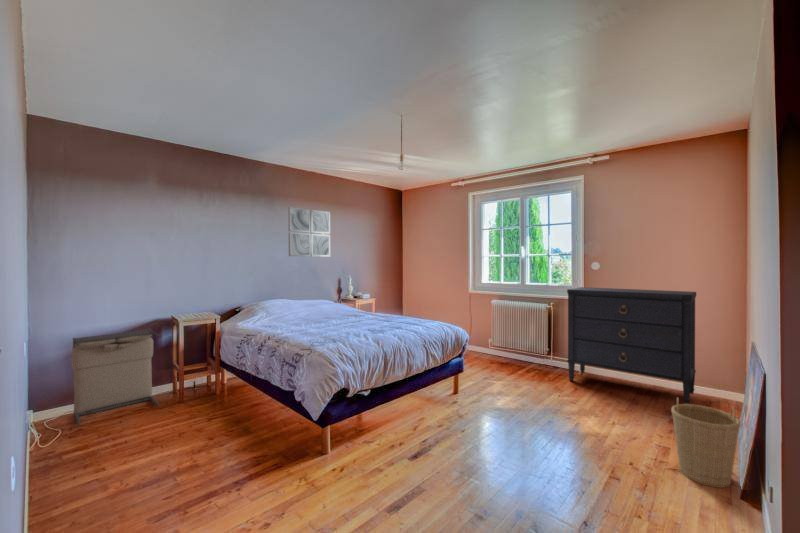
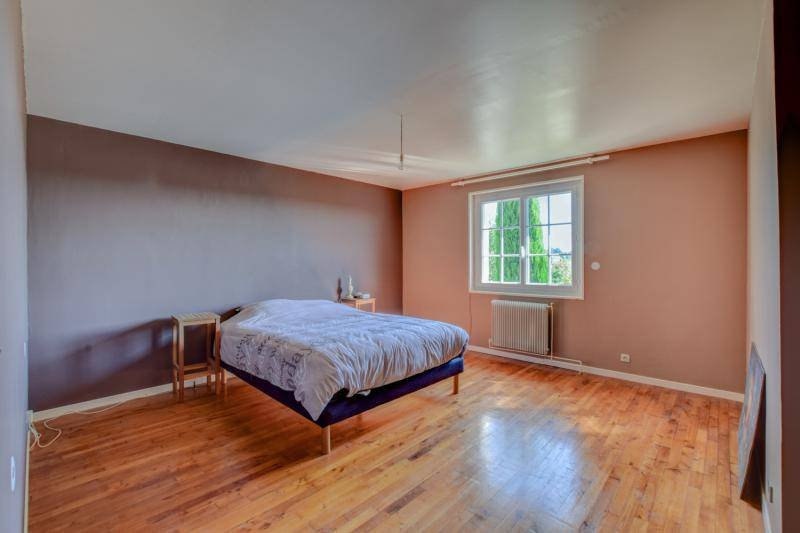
- basket [670,396,741,489]
- laundry hamper [71,328,160,426]
- wall art [287,206,331,258]
- dresser [566,286,697,404]
